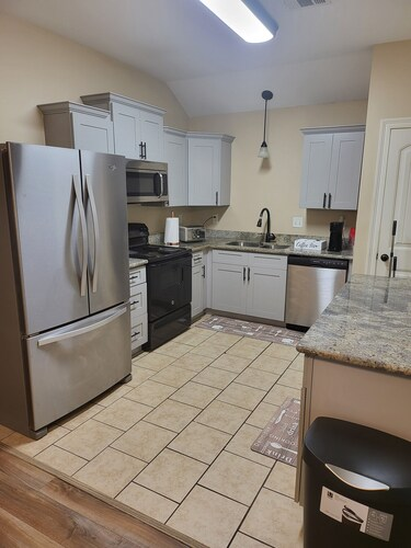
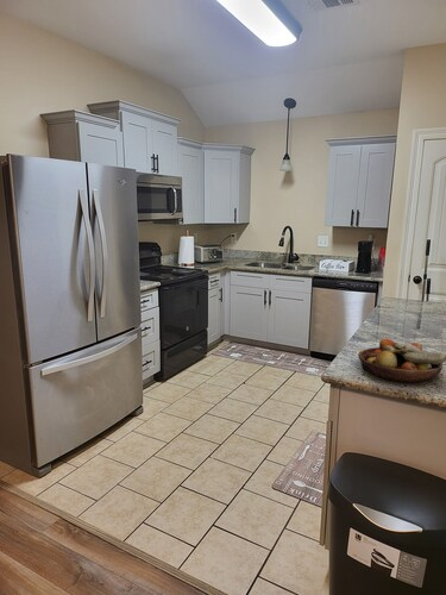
+ fruit bowl [357,338,446,383]
